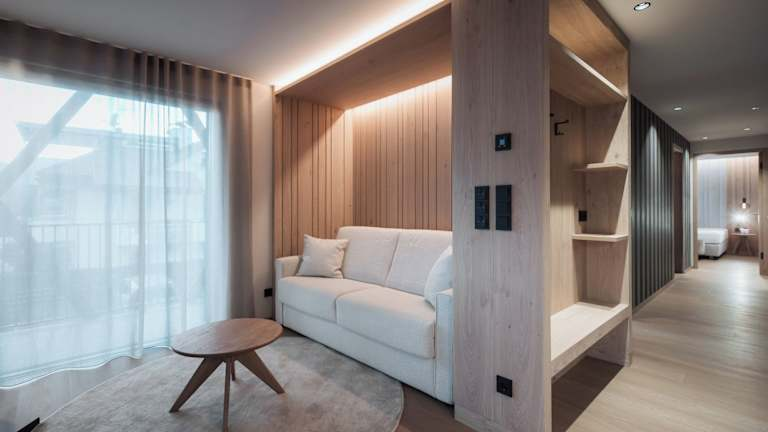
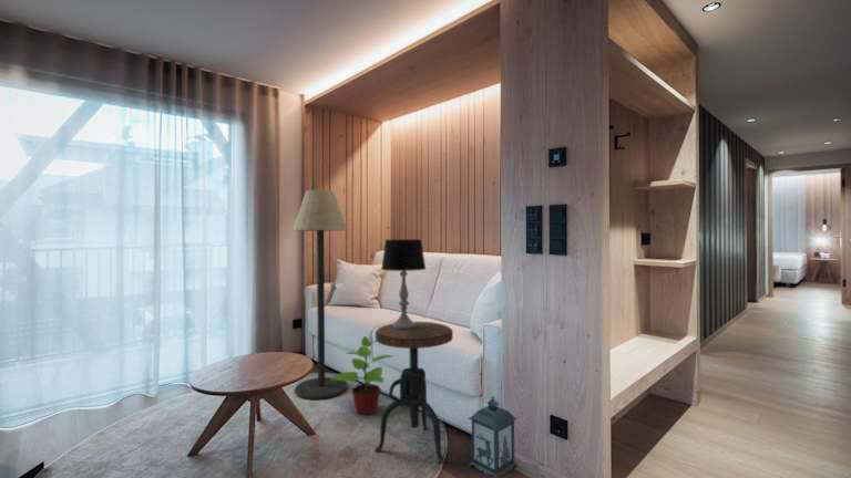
+ potted plant [330,335,392,416]
+ floor lamp [291,189,348,401]
+ table lamp [380,238,427,330]
+ side table [373,321,454,463]
+ lantern [468,395,519,478]
